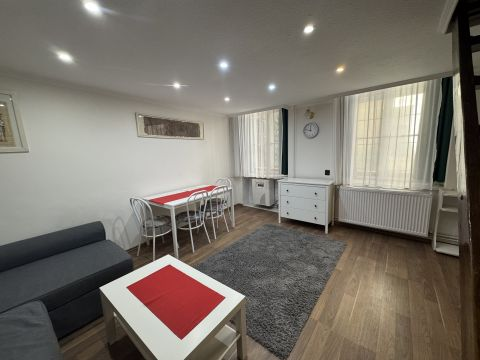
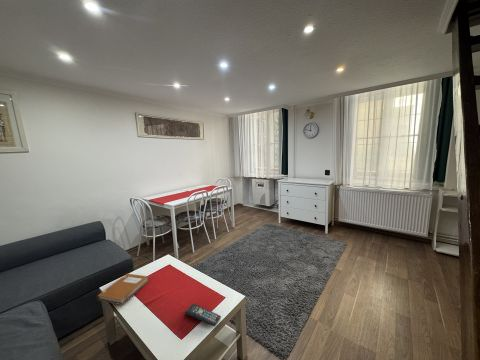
+ remote control [184,303,222,327]
+ notebook [96,273,150,306]
